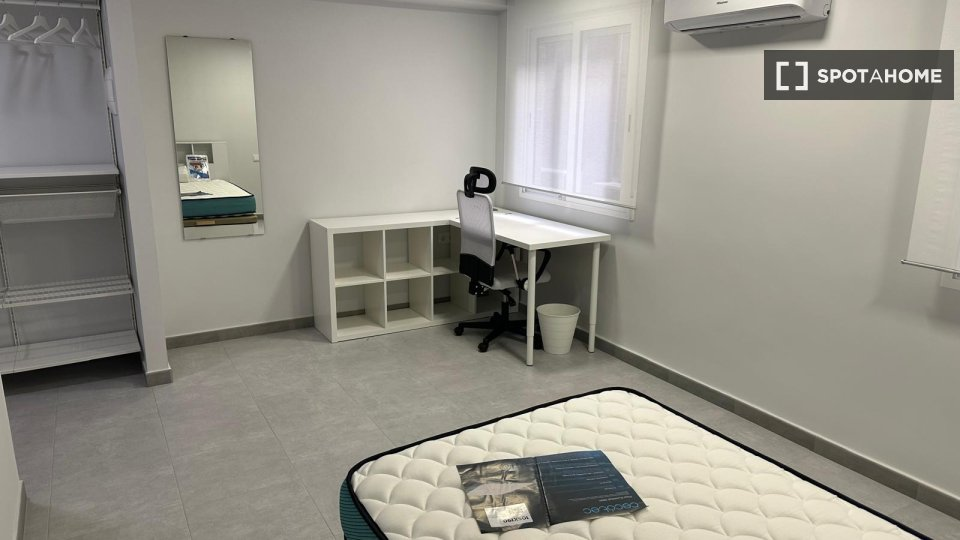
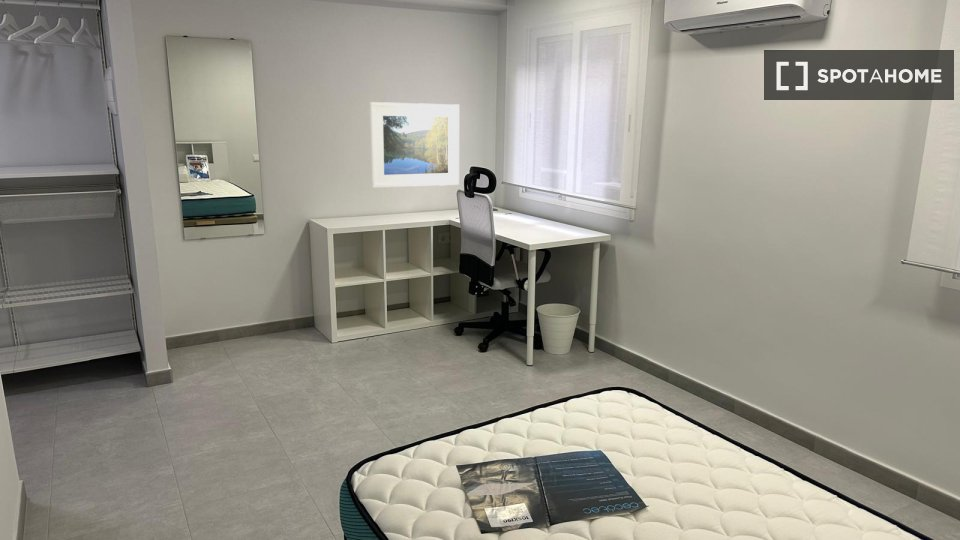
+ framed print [369,101,460,189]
